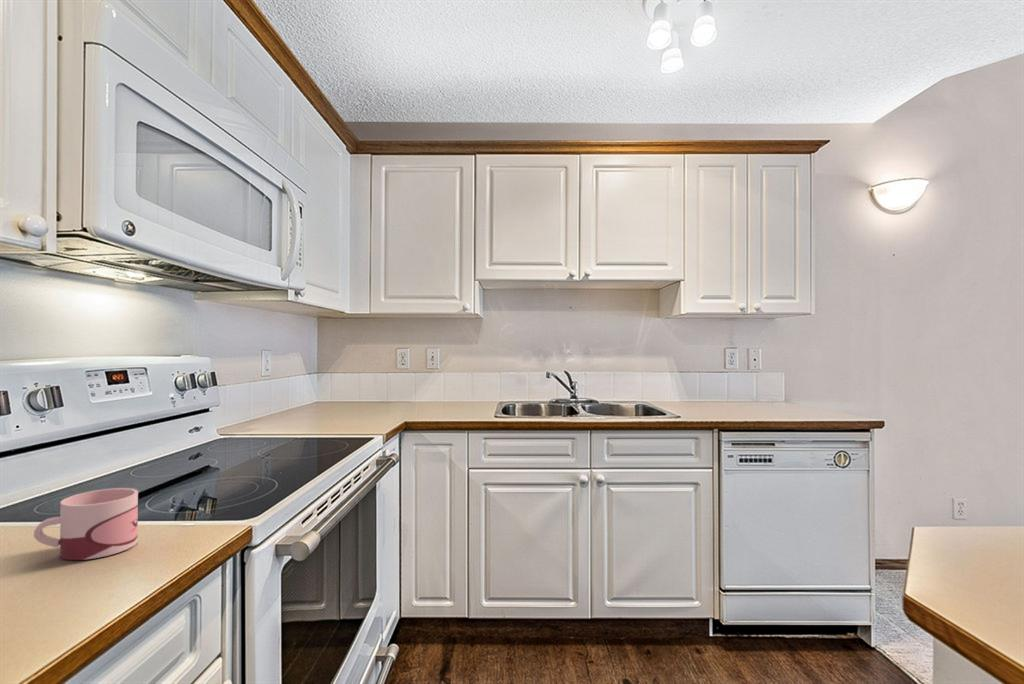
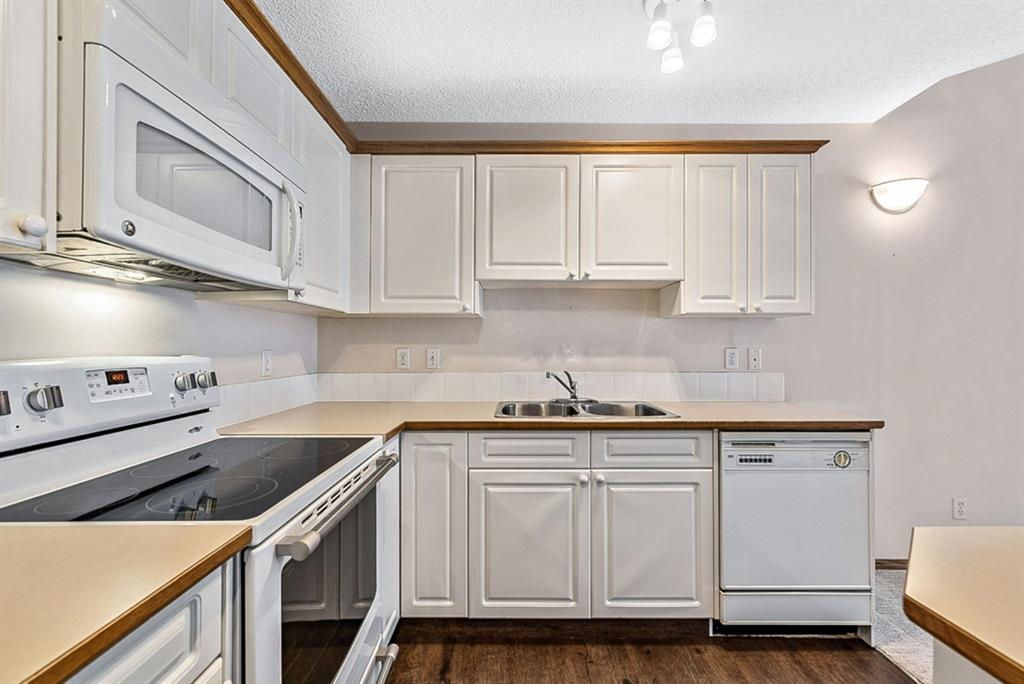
- mug [33,487,139,561]
